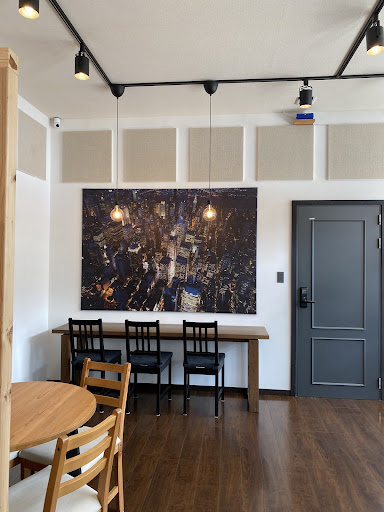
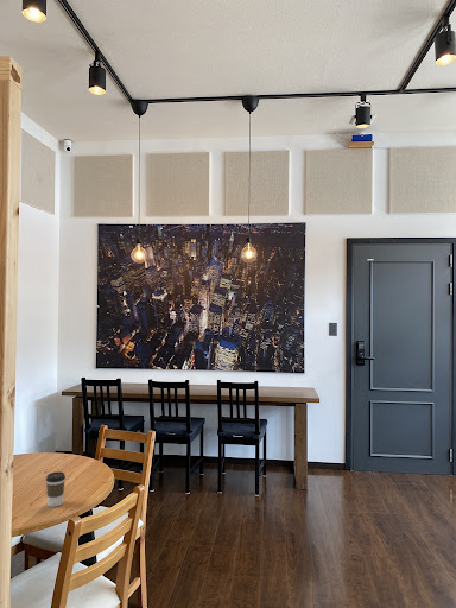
+ coffee cup [45,470,66,508]
